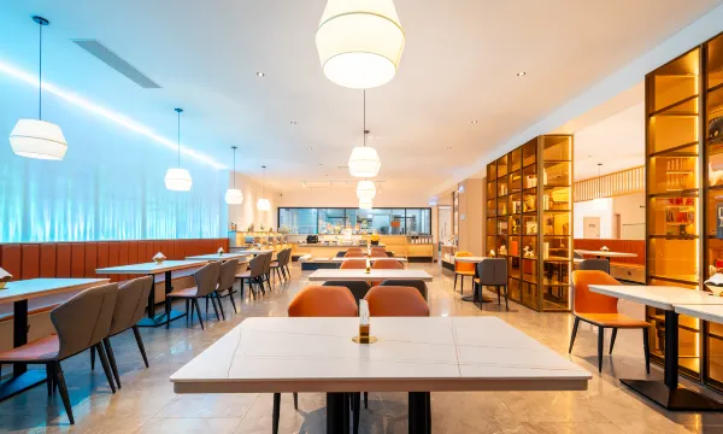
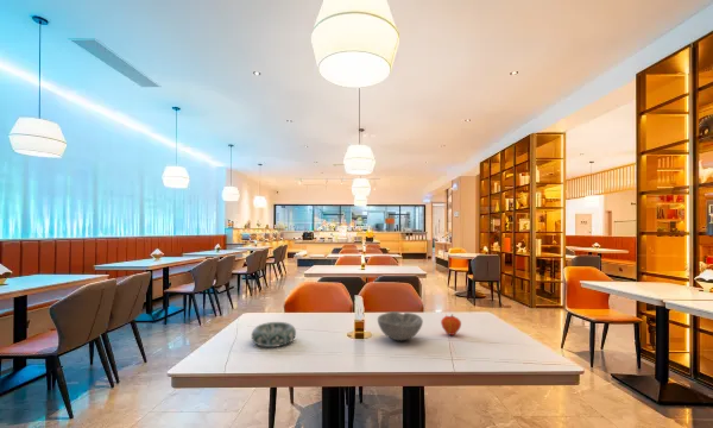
+ fruit [440,313,462,336]
+ bowl [377,310,424,341]
+ decorative bowl [251,321,297,348]
